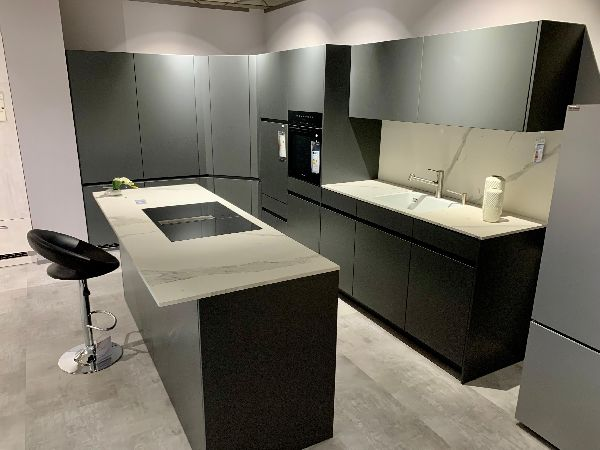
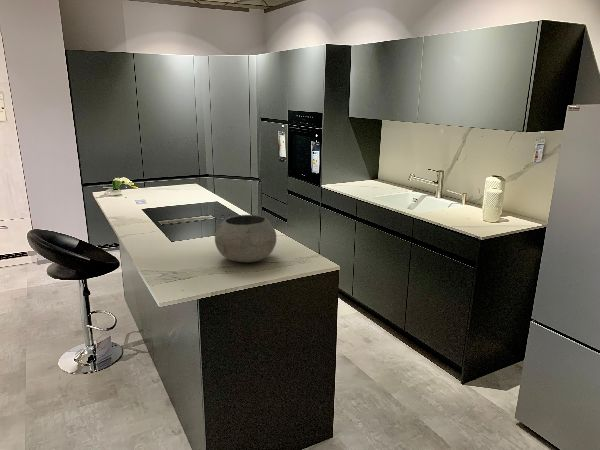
+ bowl [214,214,277,263]
